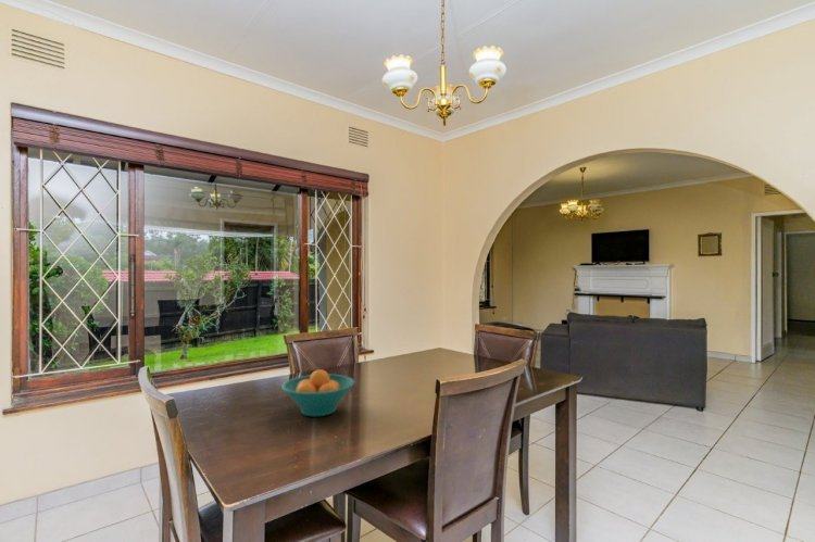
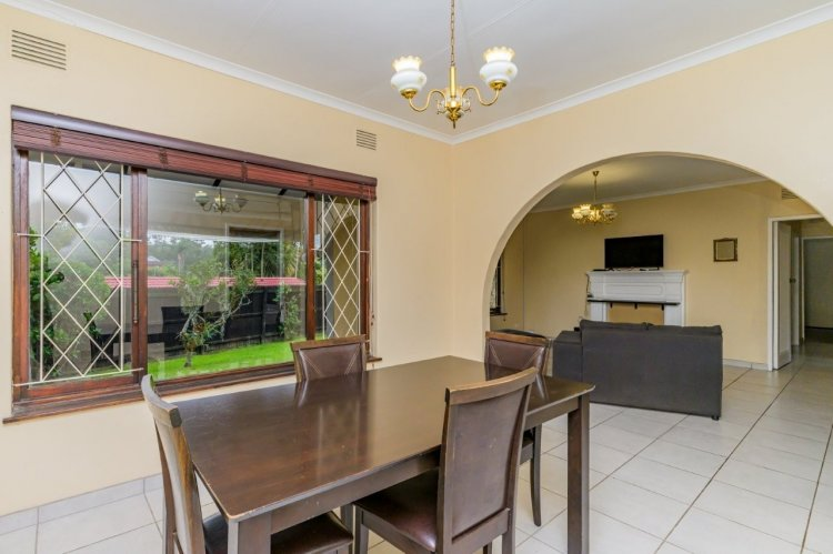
- fruit bowl [280,368,355,417]
